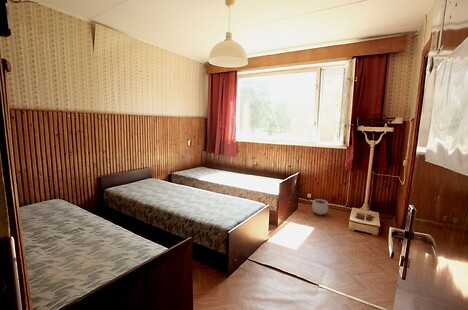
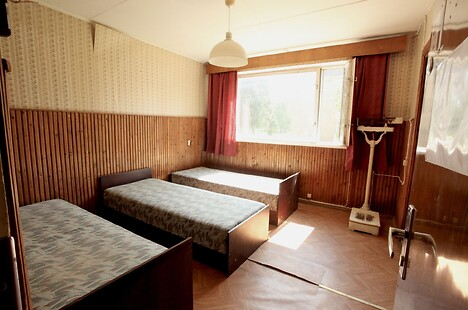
- plant pot [311,196,329,216]
